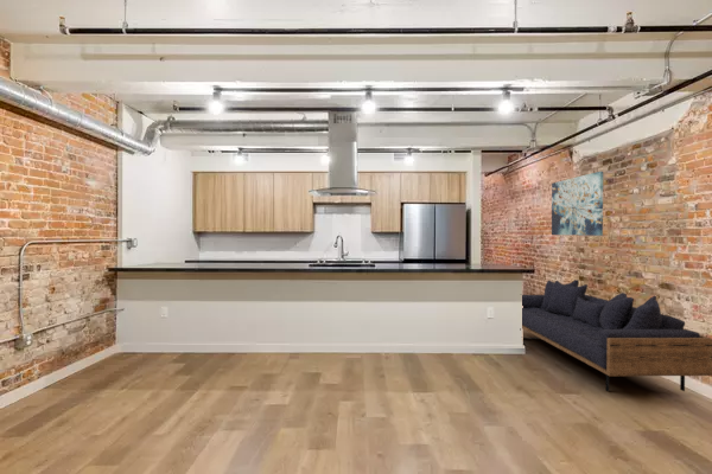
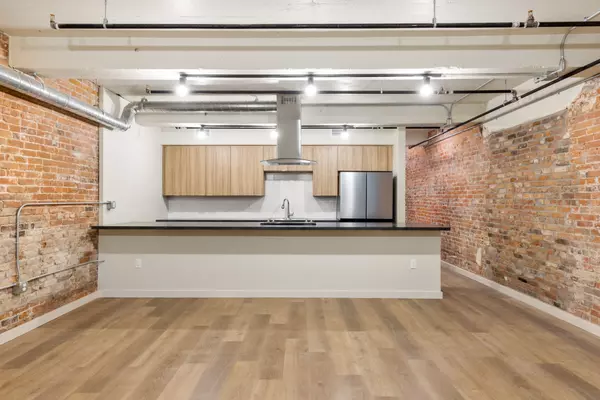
- wall art [551,171,604,237]
- sofa [521,278,712,393]
